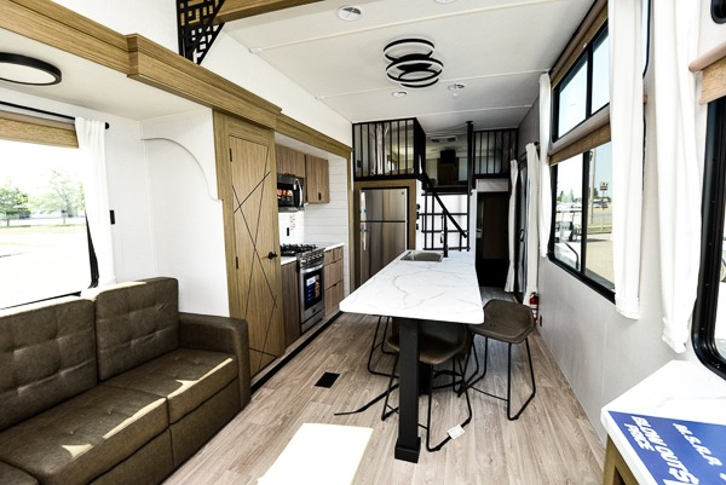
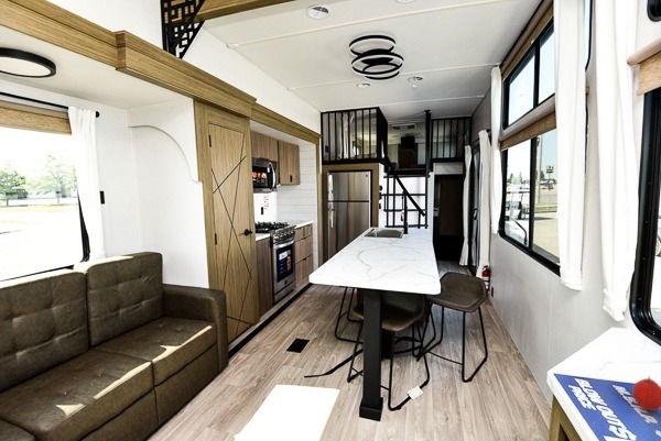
+ apple [631,375,661,411]
